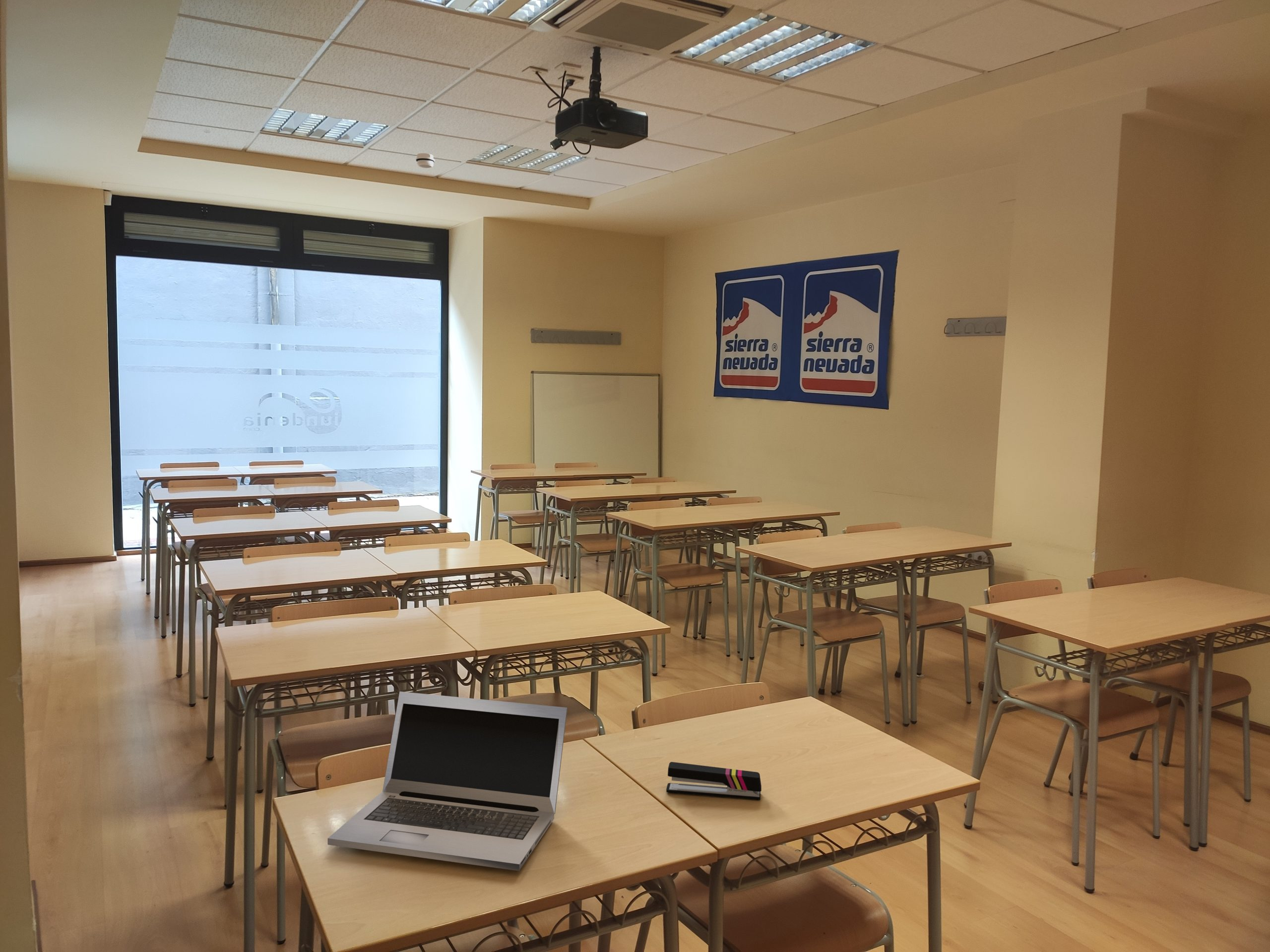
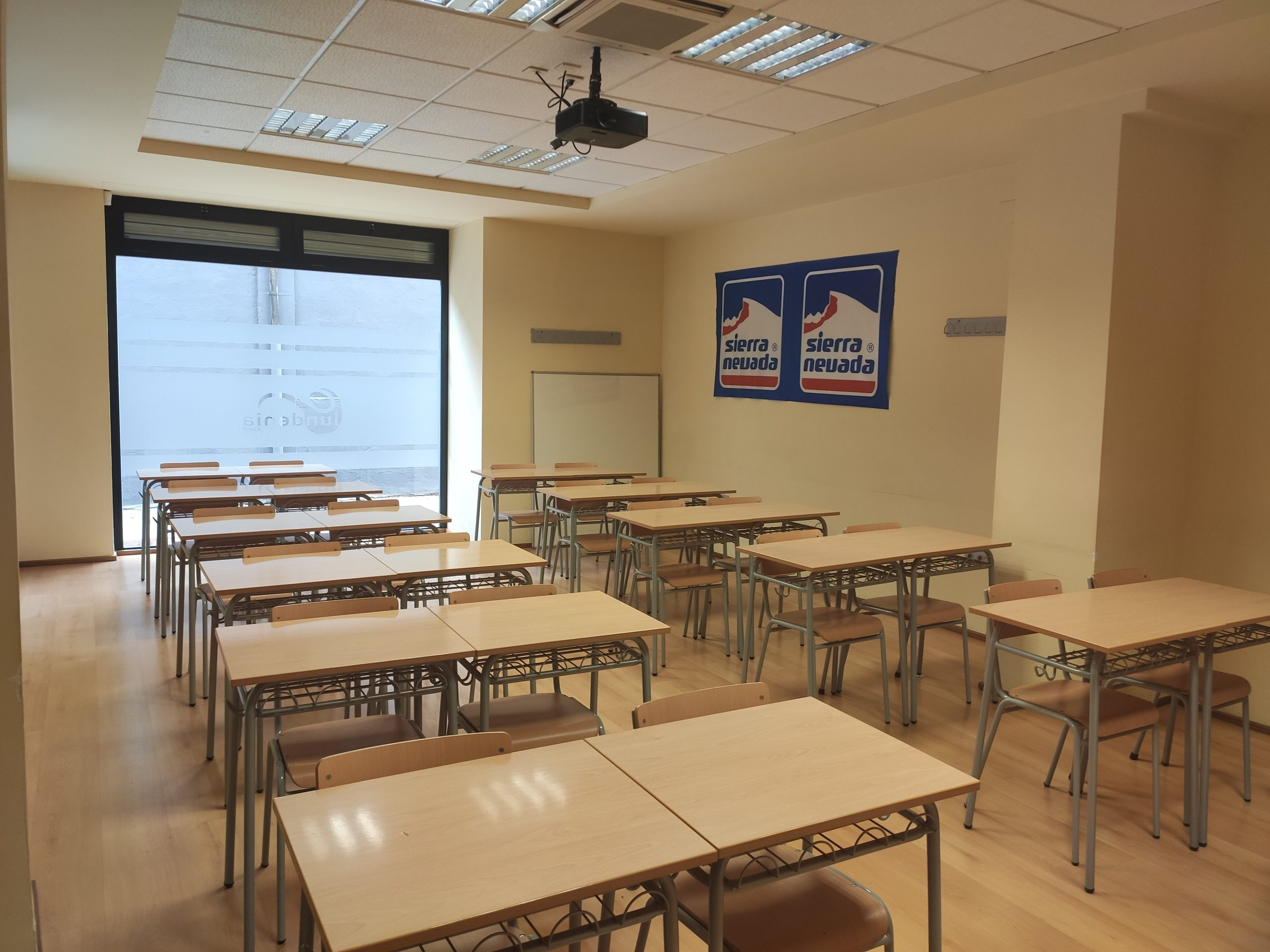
- smoke detector [415,153,435,169]
- stapler [666,762,762,800]
- laptop [327,691,568,871]
